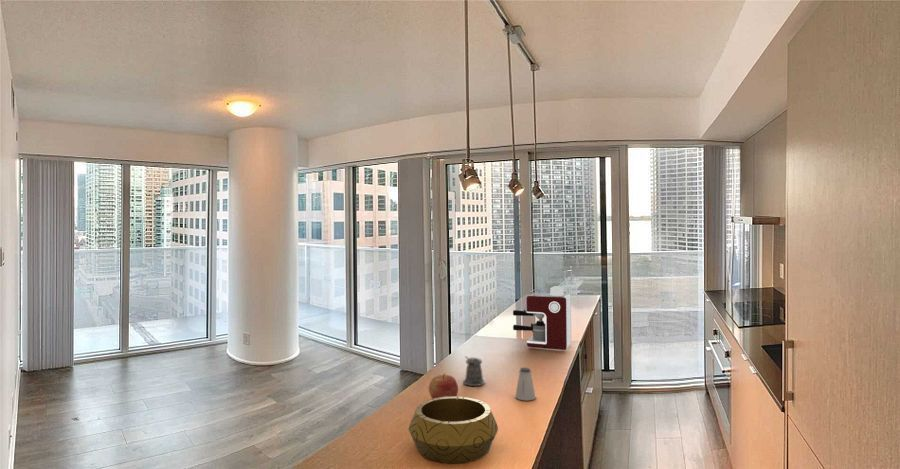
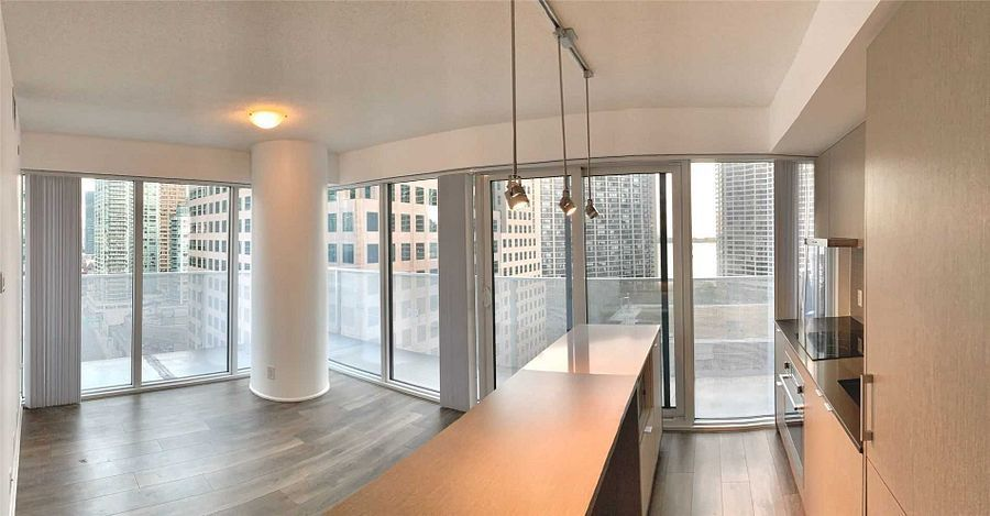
- apple [428,372,459,399]
- coffee maker [512,285,572,351]
- pepper shaker [462,356,486,387]
- saltshaker [514,367,537,402]
- decorative bowl [408,396,499,464]
